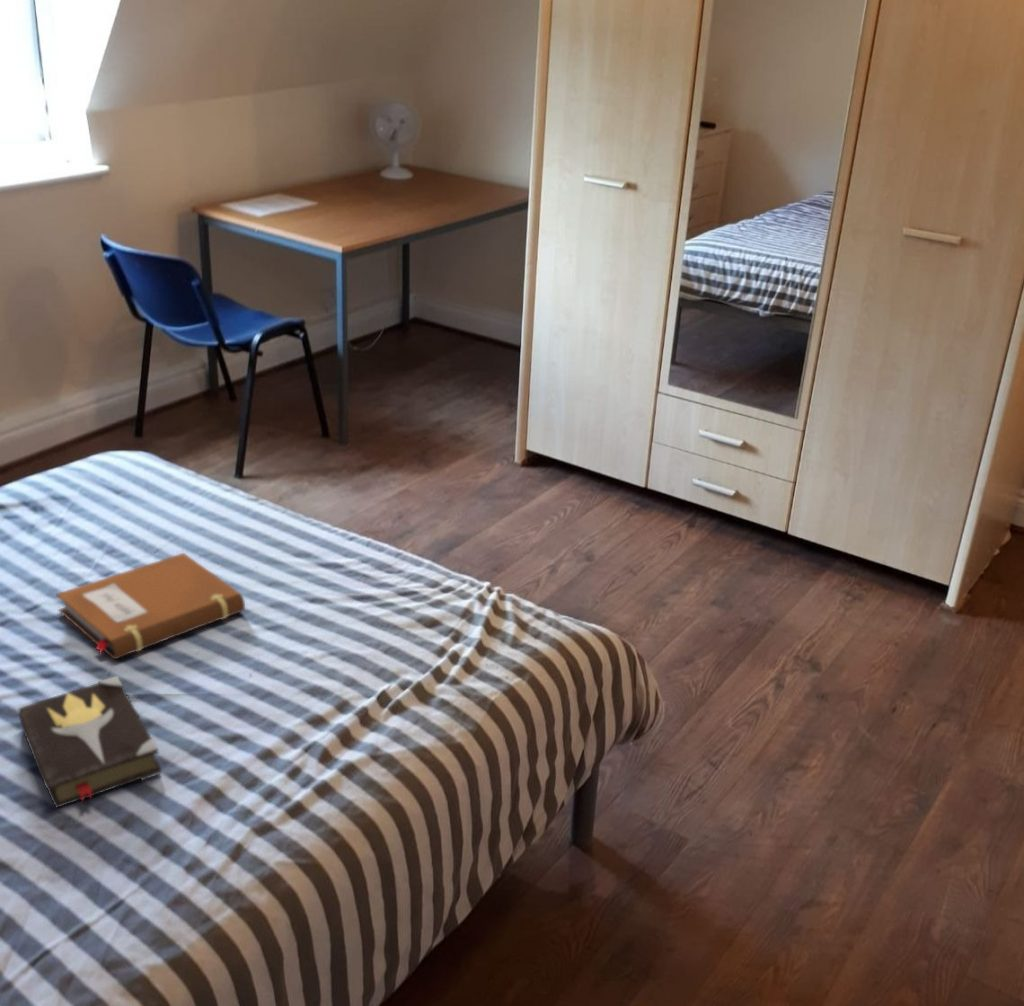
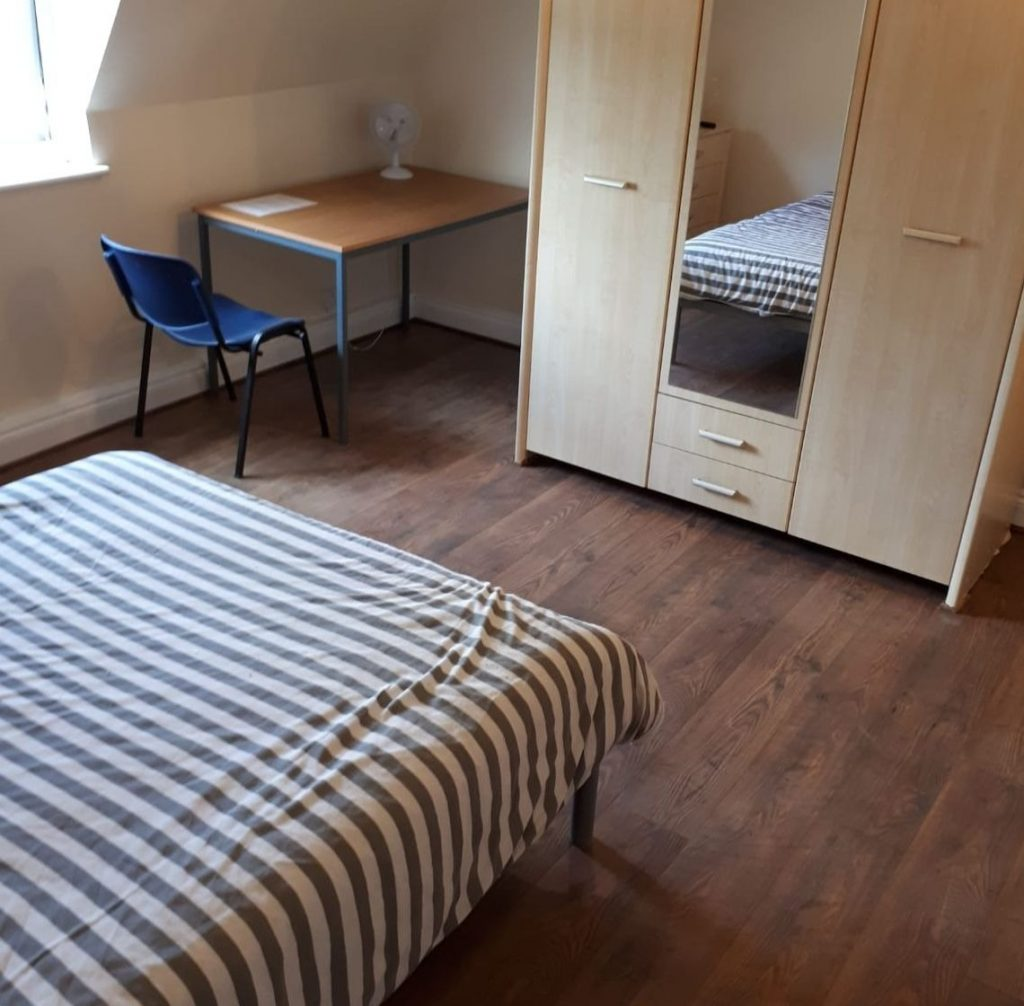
- notebook [56,552,246,660]
- hardback book [18,675,163,809]
